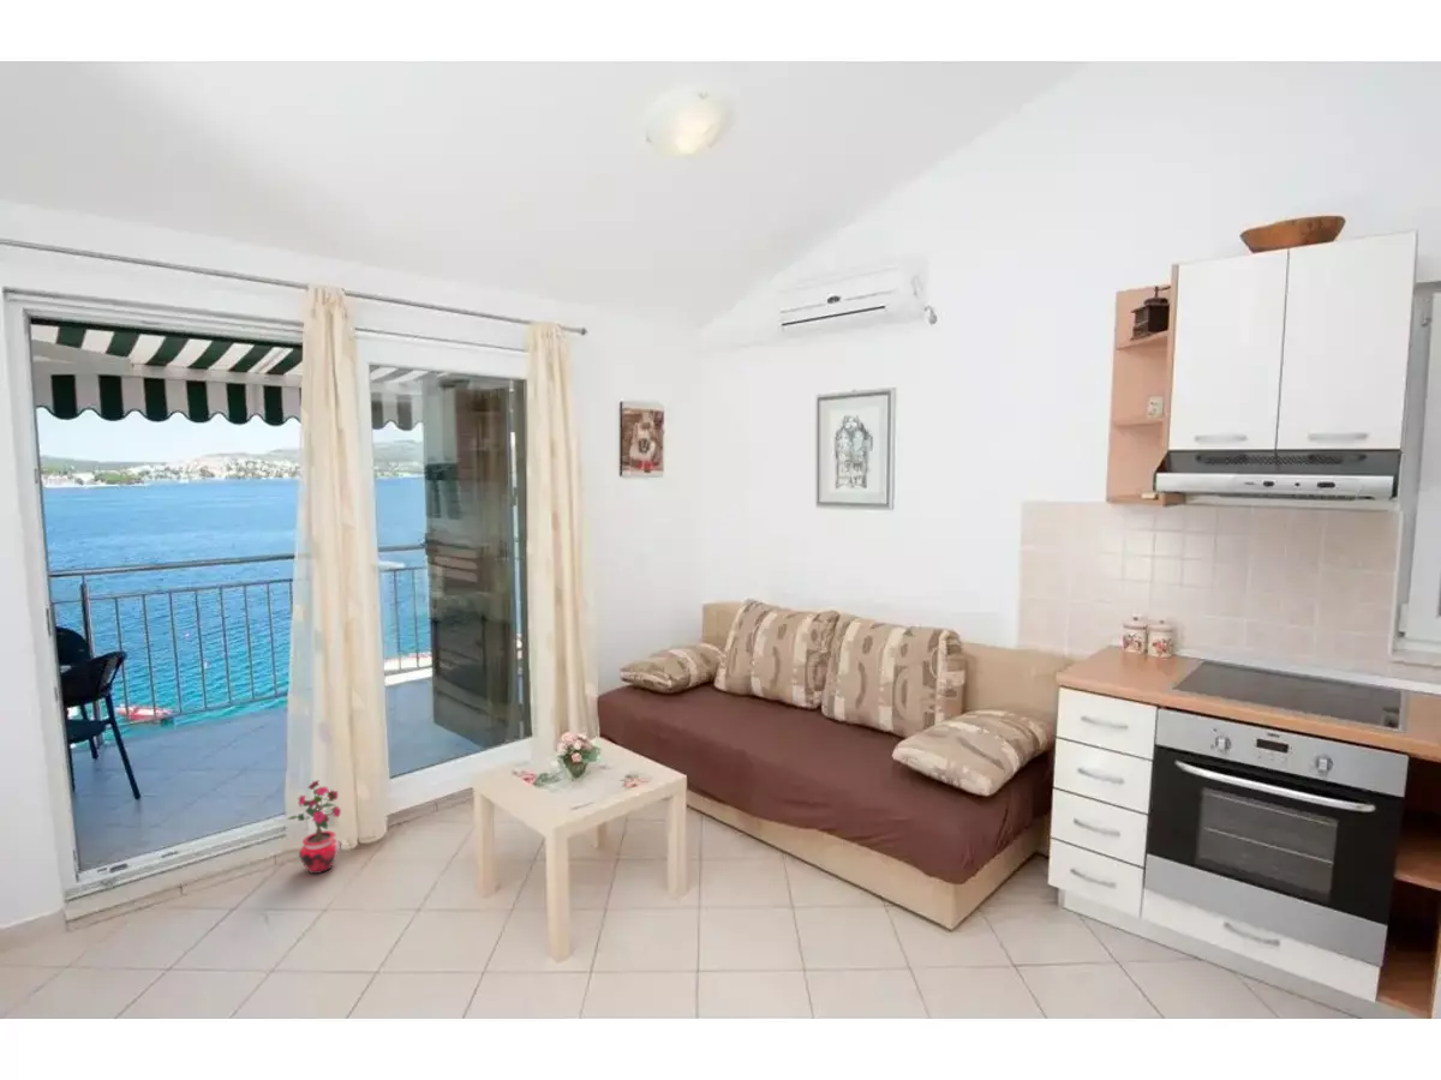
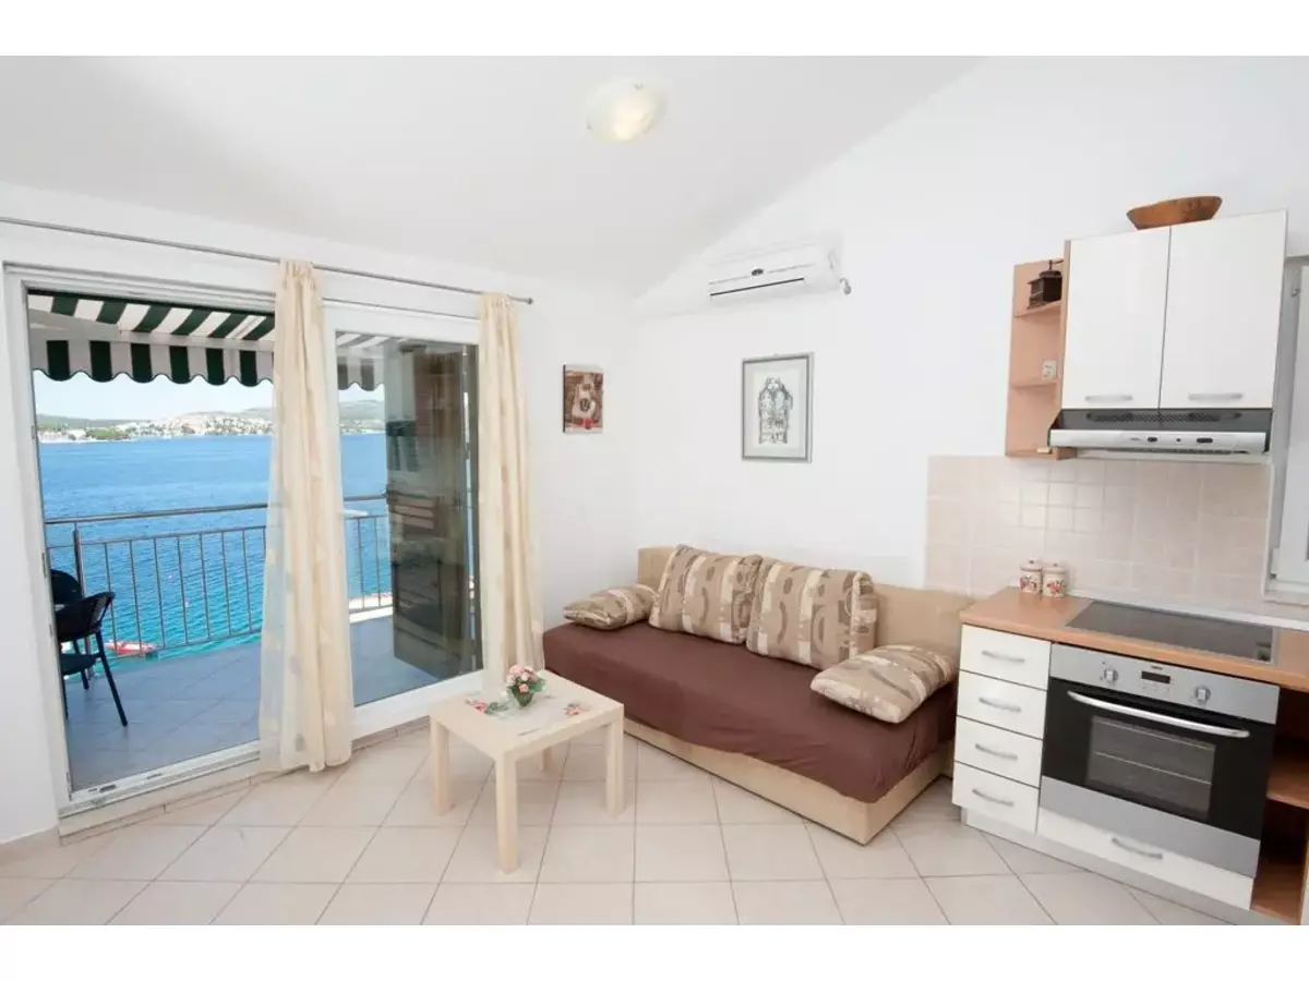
- potted plant [286,779,342,875]
